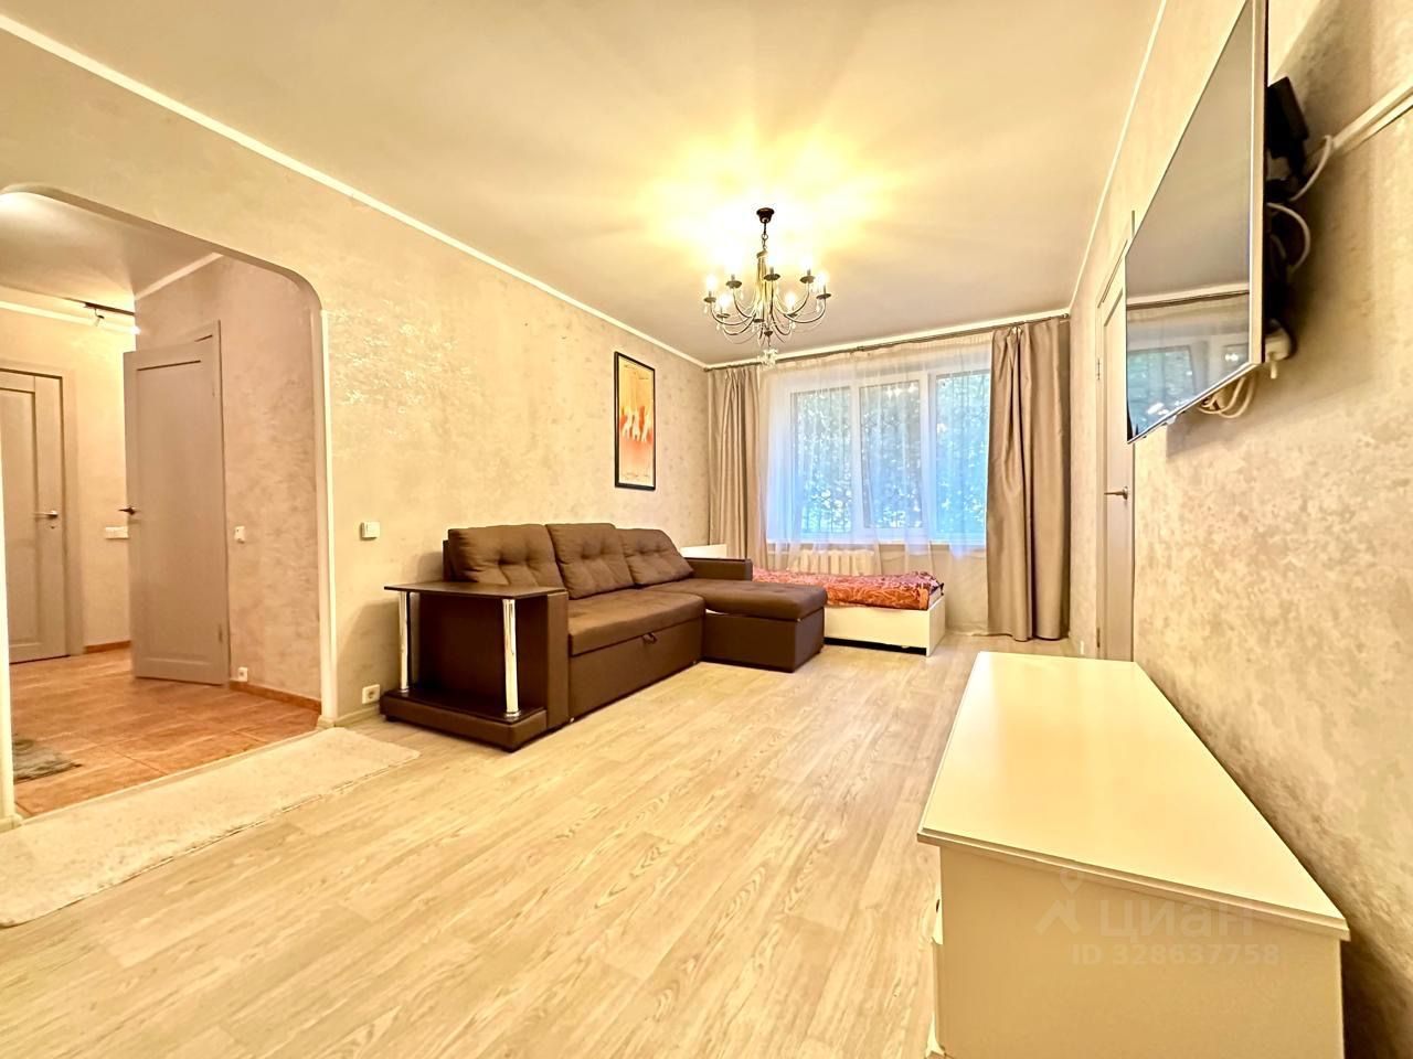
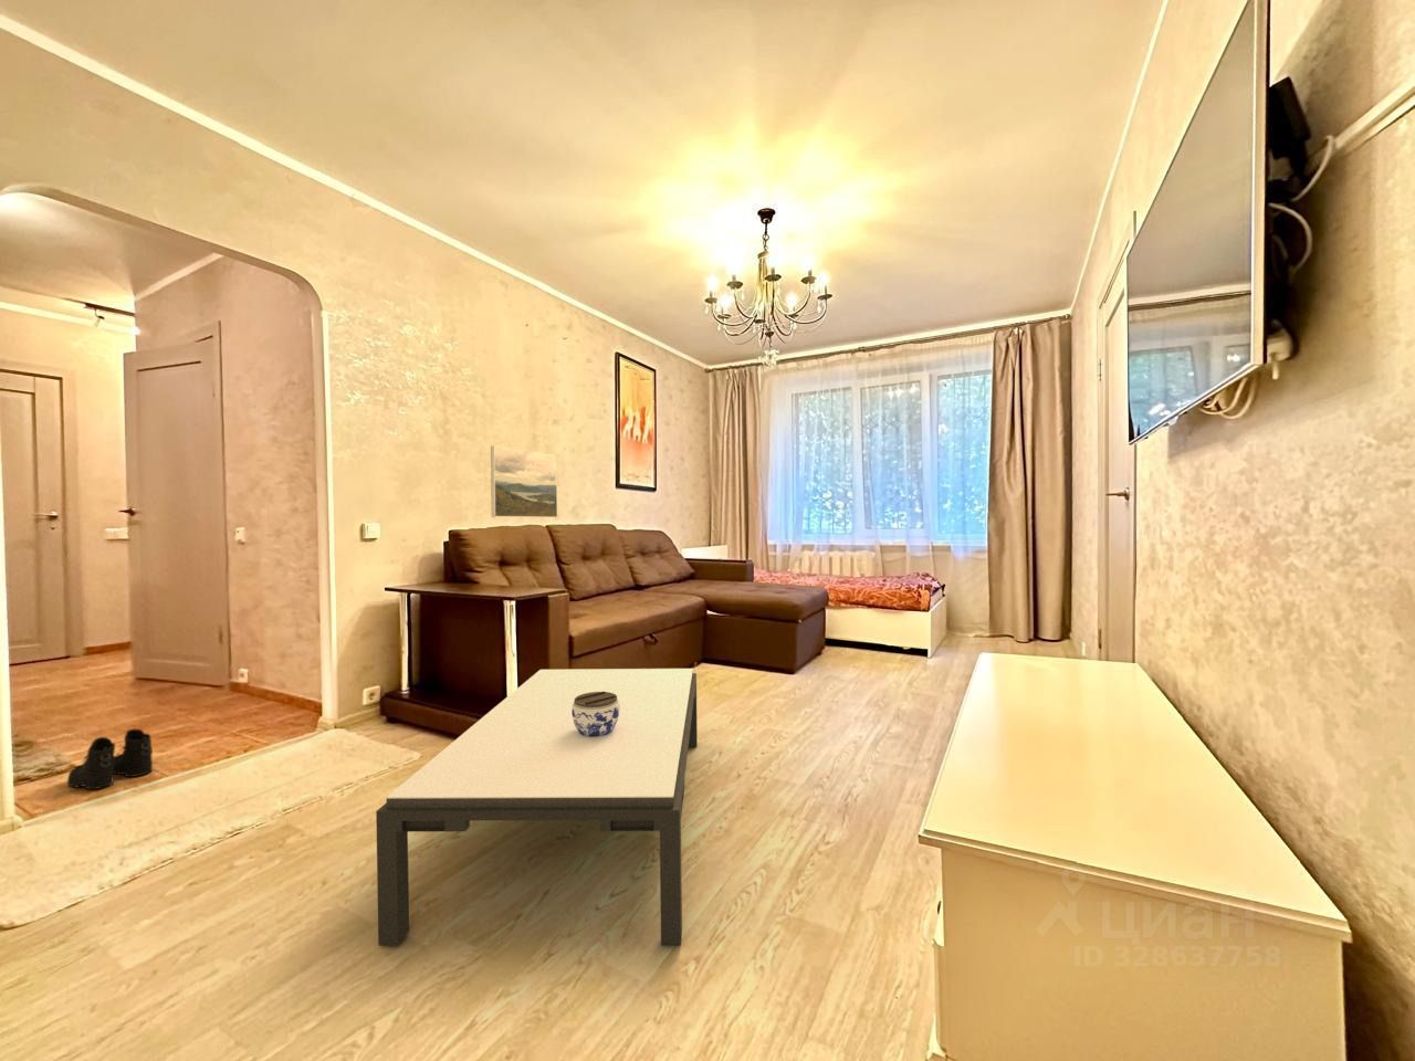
+ jar [572,692,621,737]
+ boots [67,729,154,790]
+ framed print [490,445,558,518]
+ coffee table [374,668,699,947]
